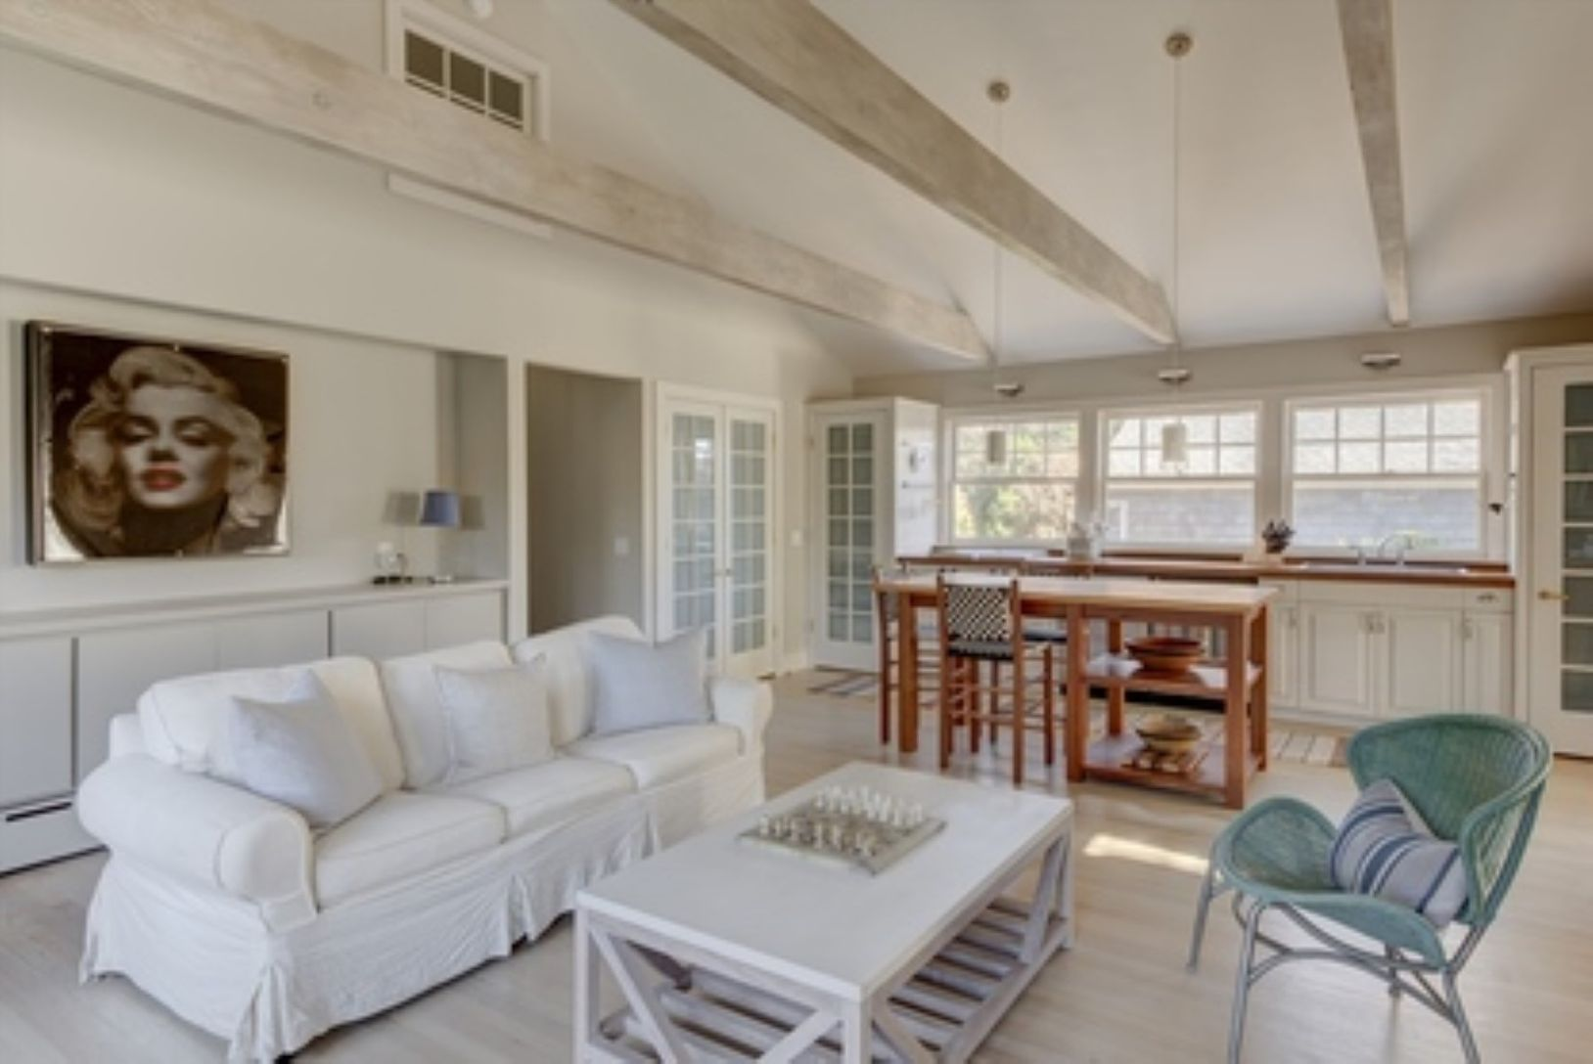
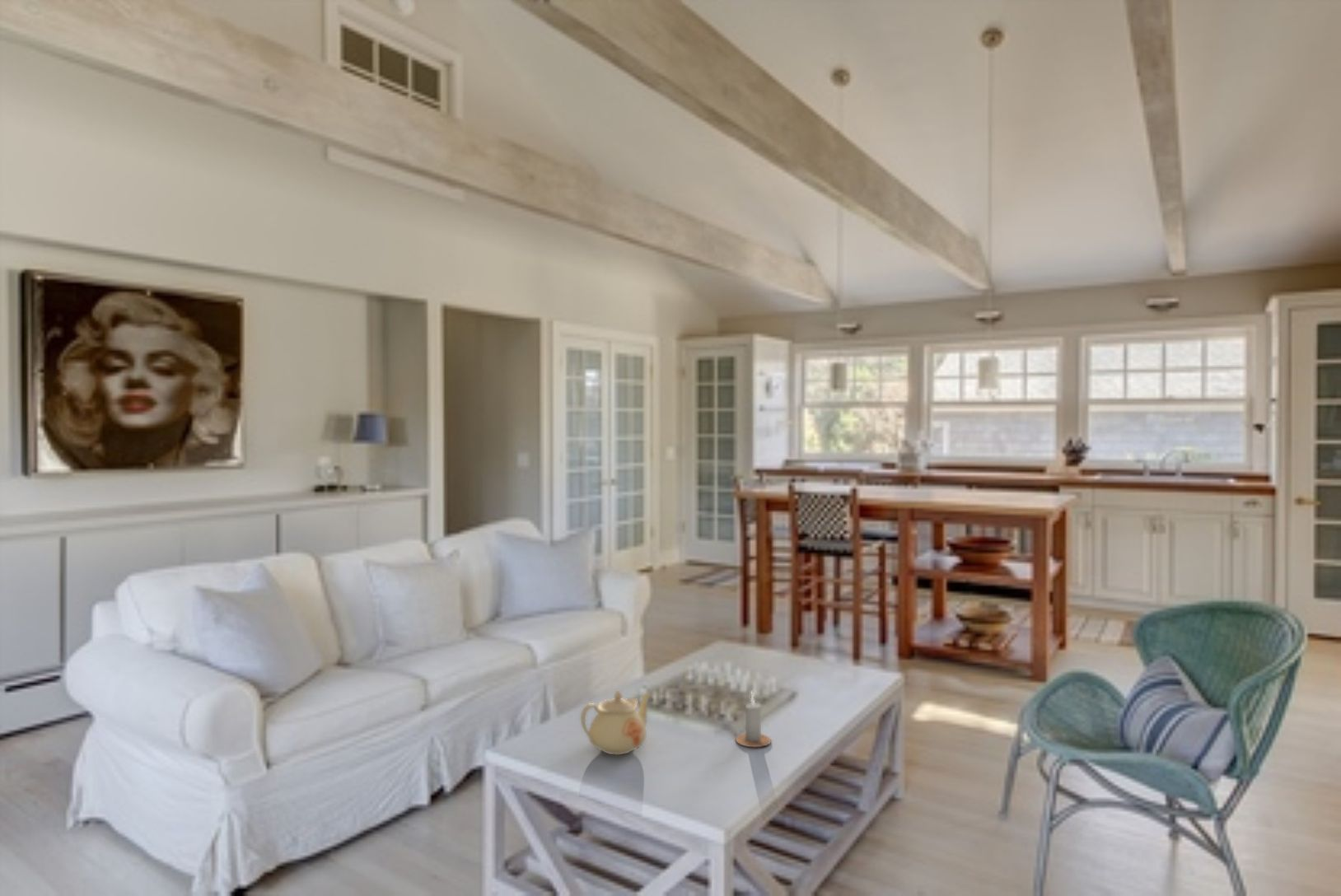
+ candle [735,689,772,748]
+ teapot [580,690,652,756]
